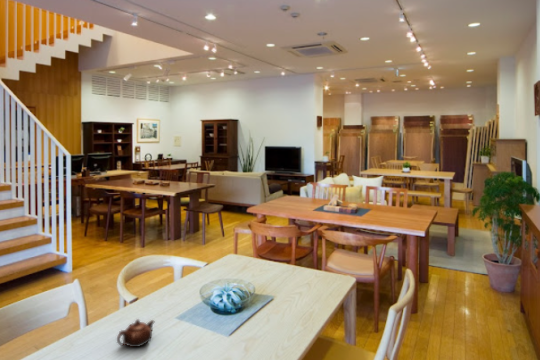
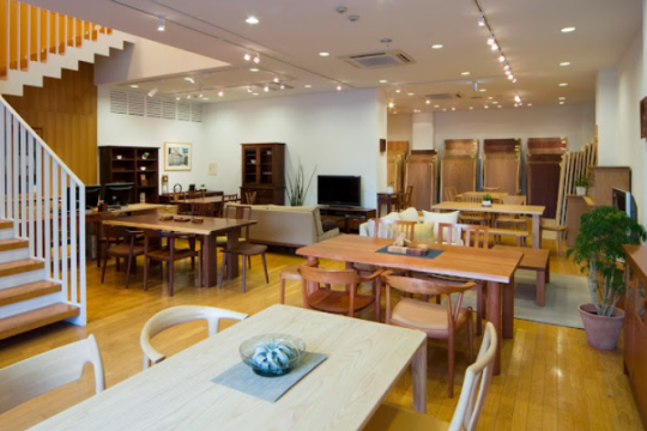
- teapot [116,318,155,348]
